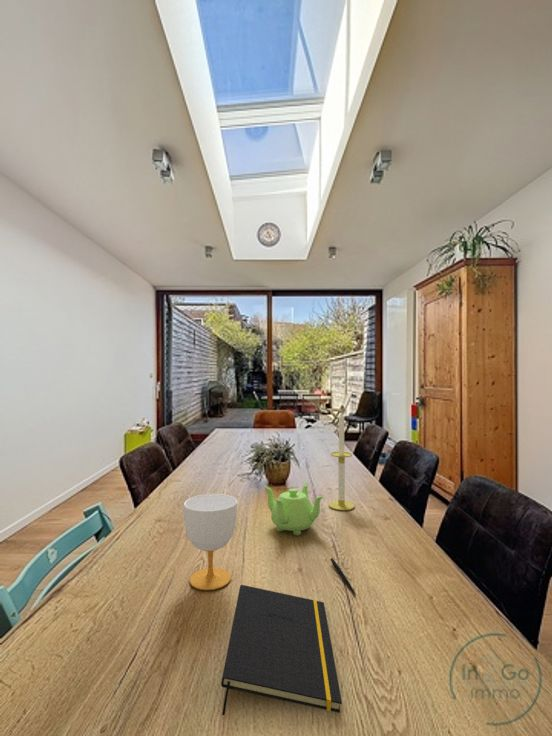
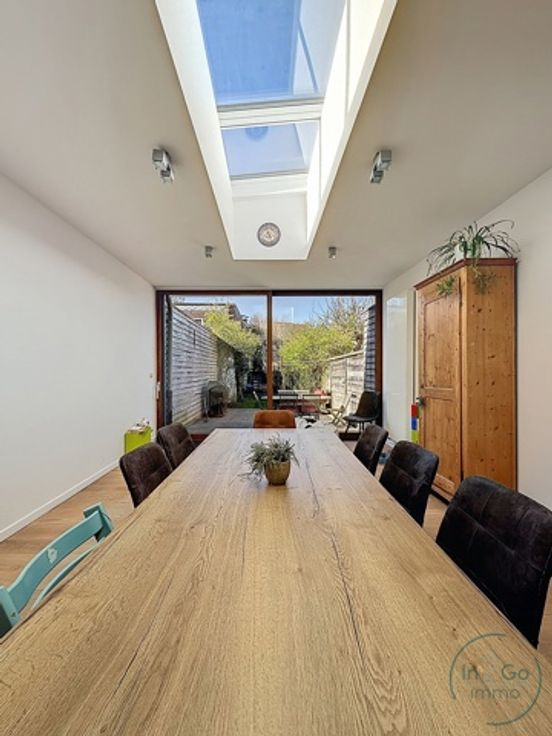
- candle [328,410,355,511]
- pen [330,557,357,596]
- teapot [263,482,325,536]
- notepad [220,584,343,716]
- cup [183,493,238,591]
